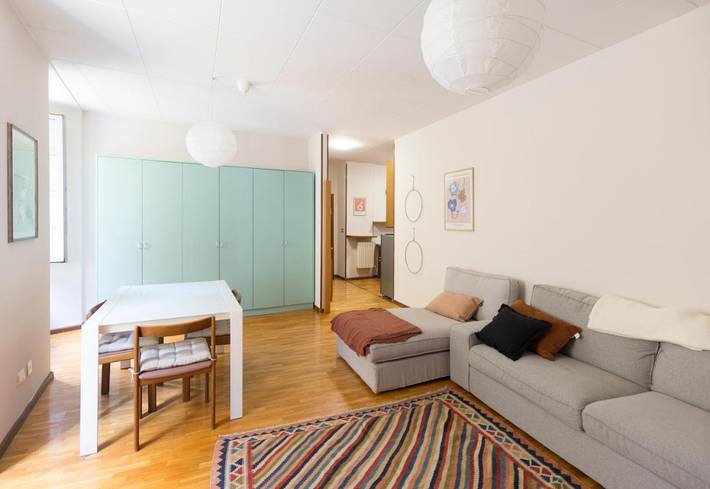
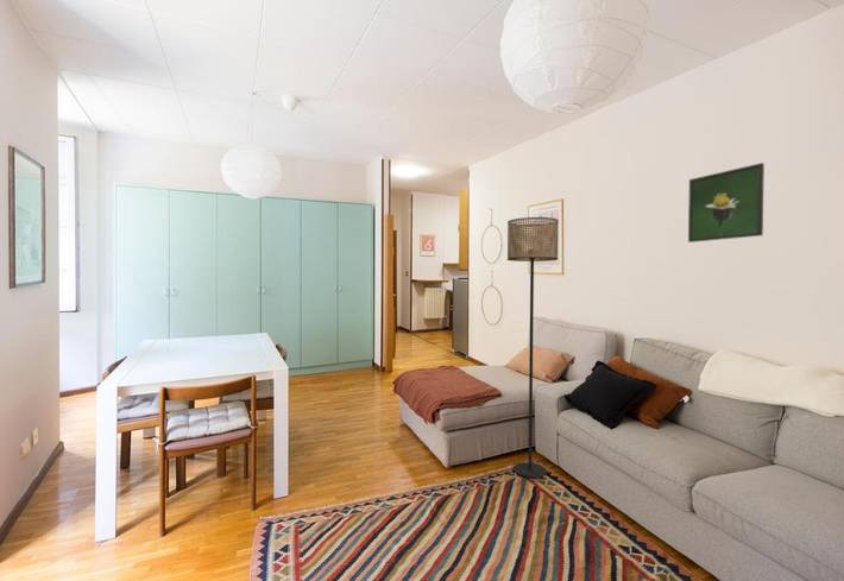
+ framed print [687,162,766,244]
+ floor lamp [506,216,560,479]
